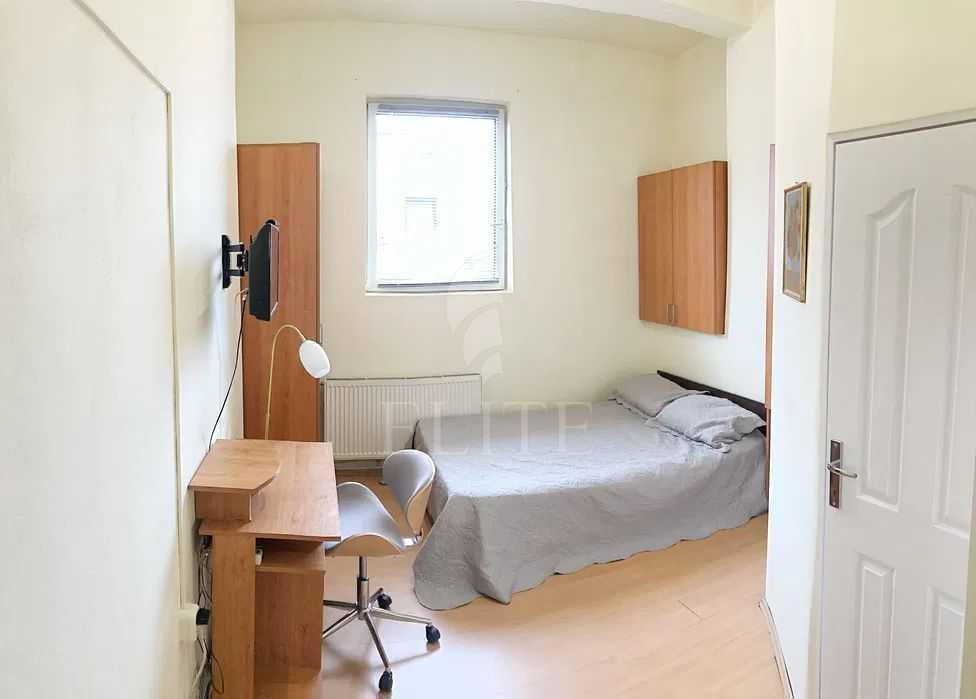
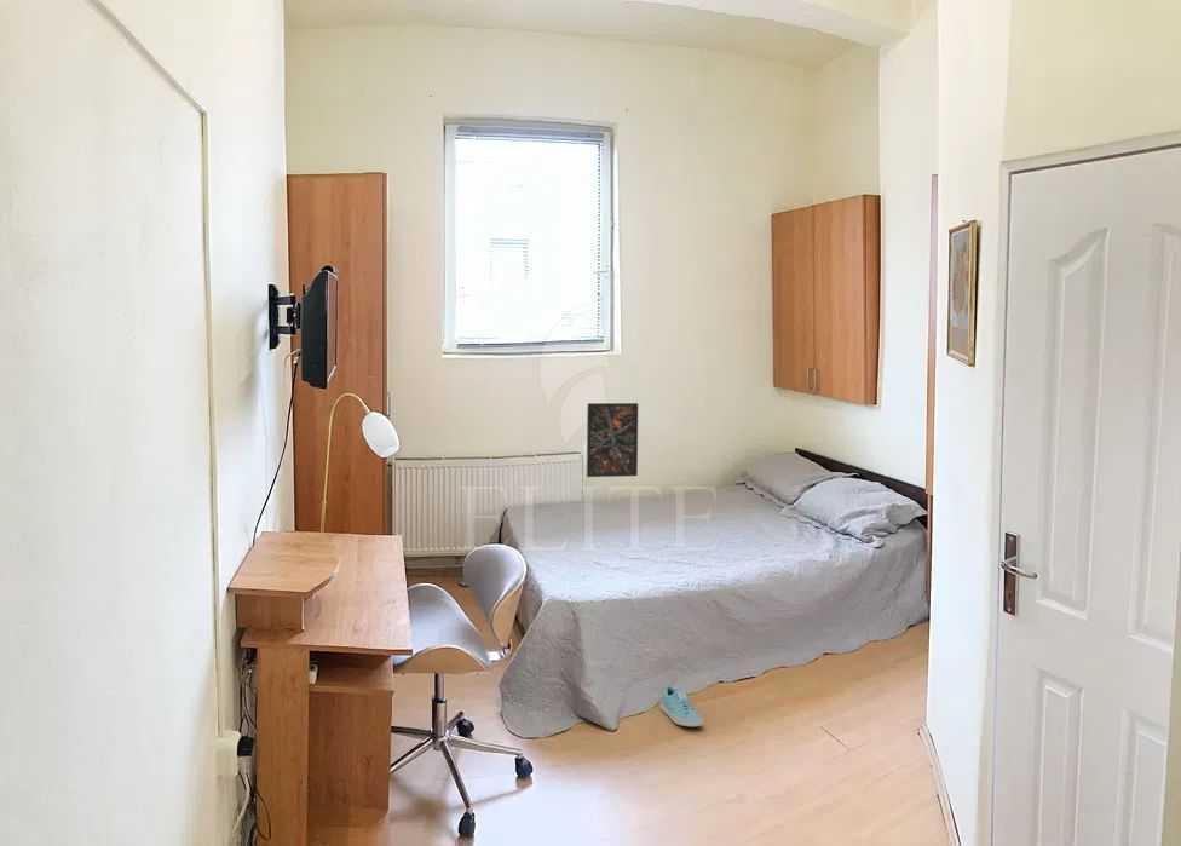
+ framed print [586,402,639,478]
+ sneaker [659,685,704,729]
